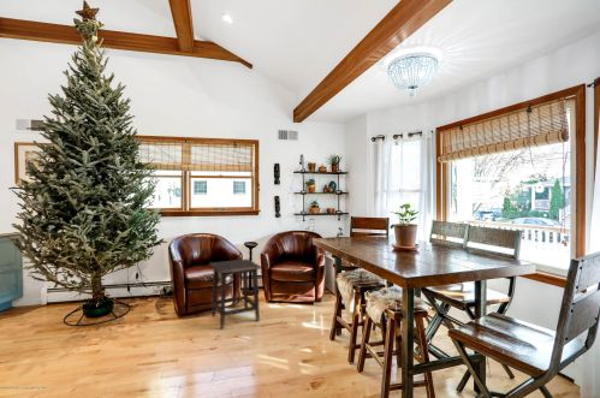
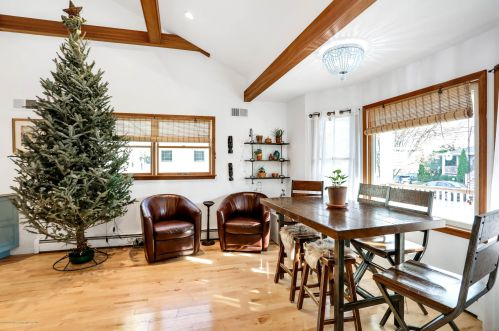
- side table [208,257,263,331]
